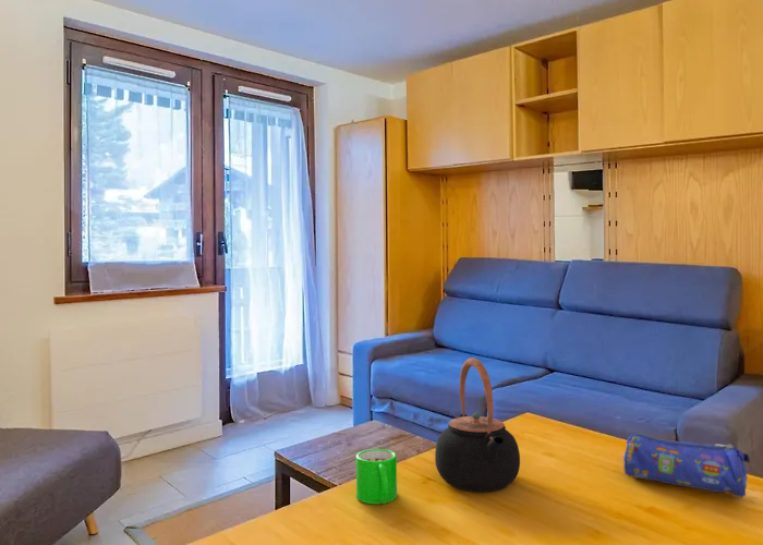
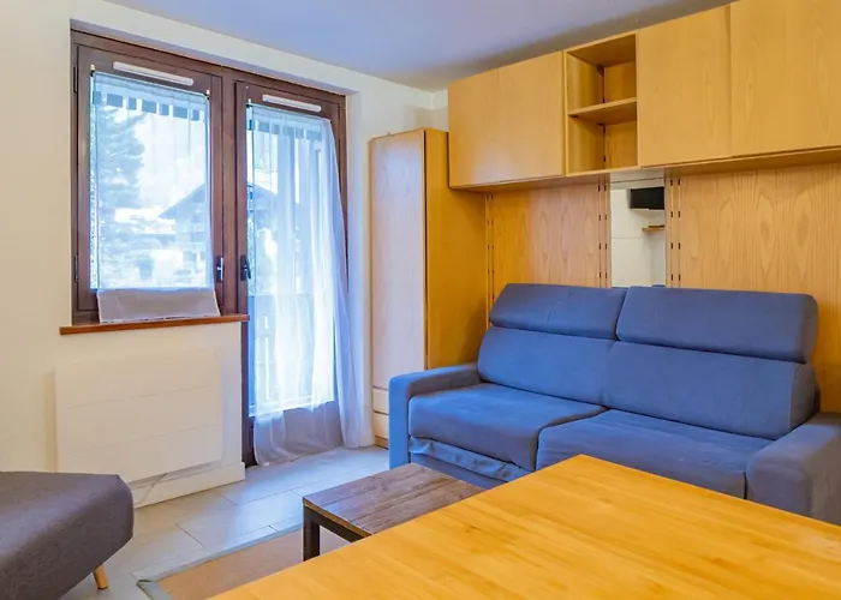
- pencil case [622,433,751,498]
- teapot [434,356,521,494]
- mug [355,448,398,505]
